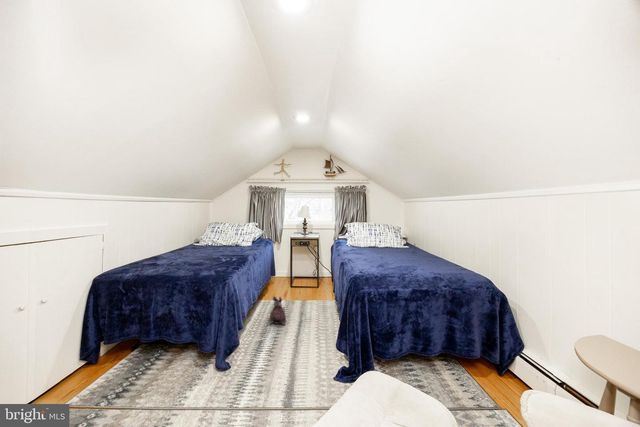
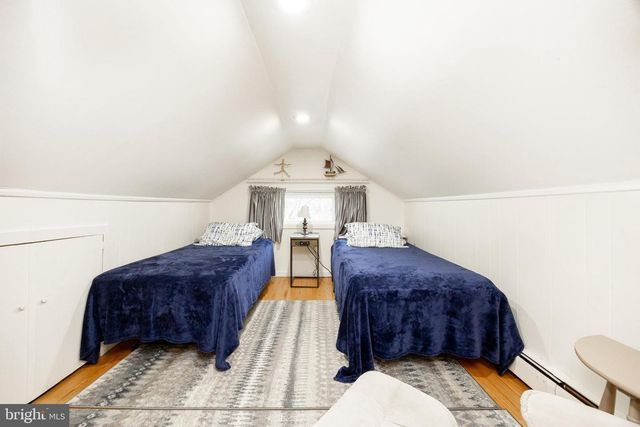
- plush toy [267,295,287,326]
